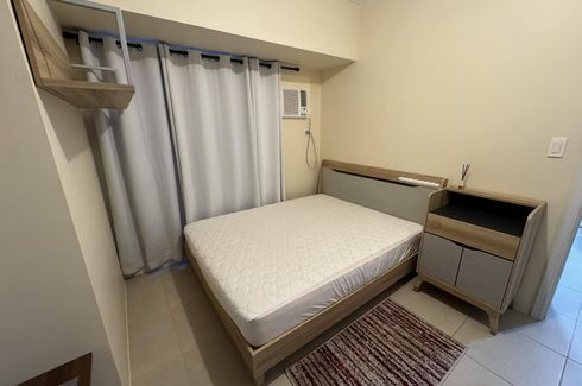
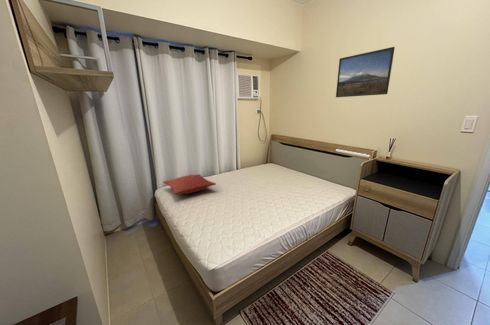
+ pillow [162,173,217,195]
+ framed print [335,46,396,98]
